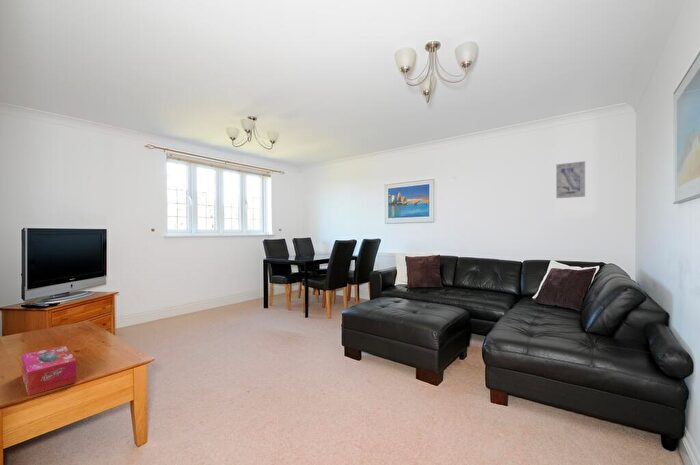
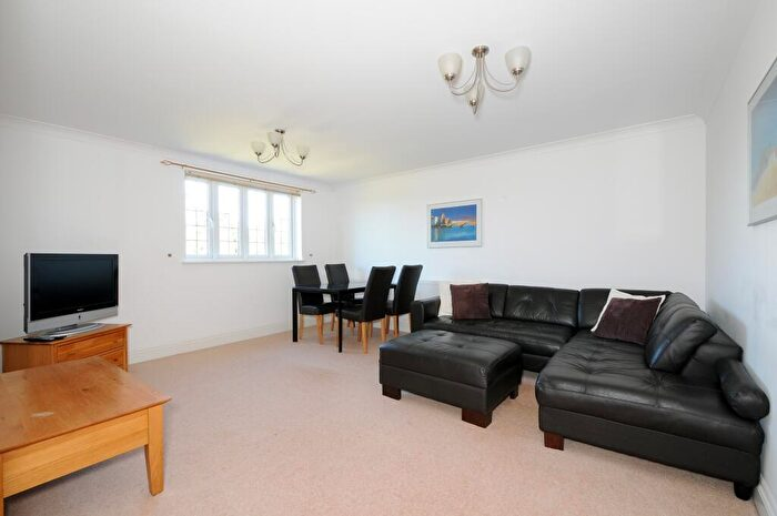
- wall art [555,160,586,199]
- tissue box [21,344,77,397]
